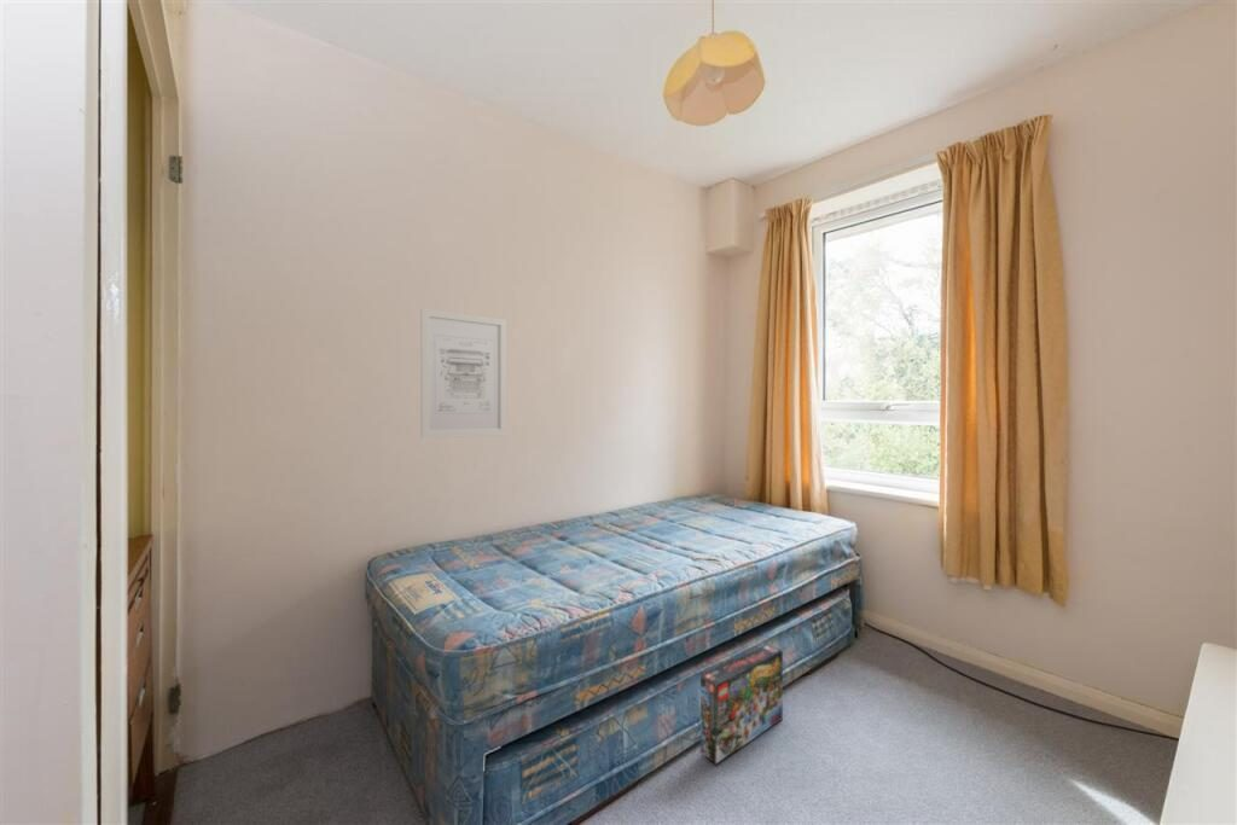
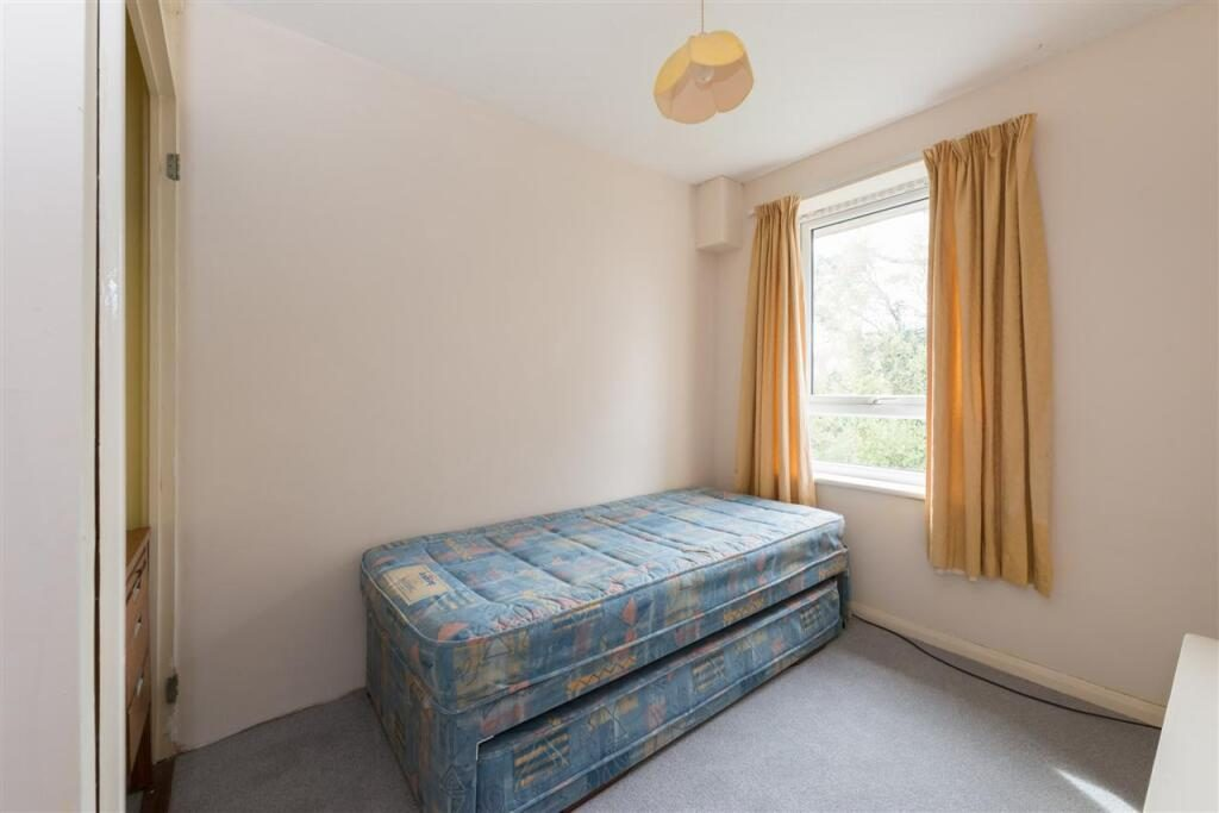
- box [699,643,784,766]
- wall art [419,307,507,440]
